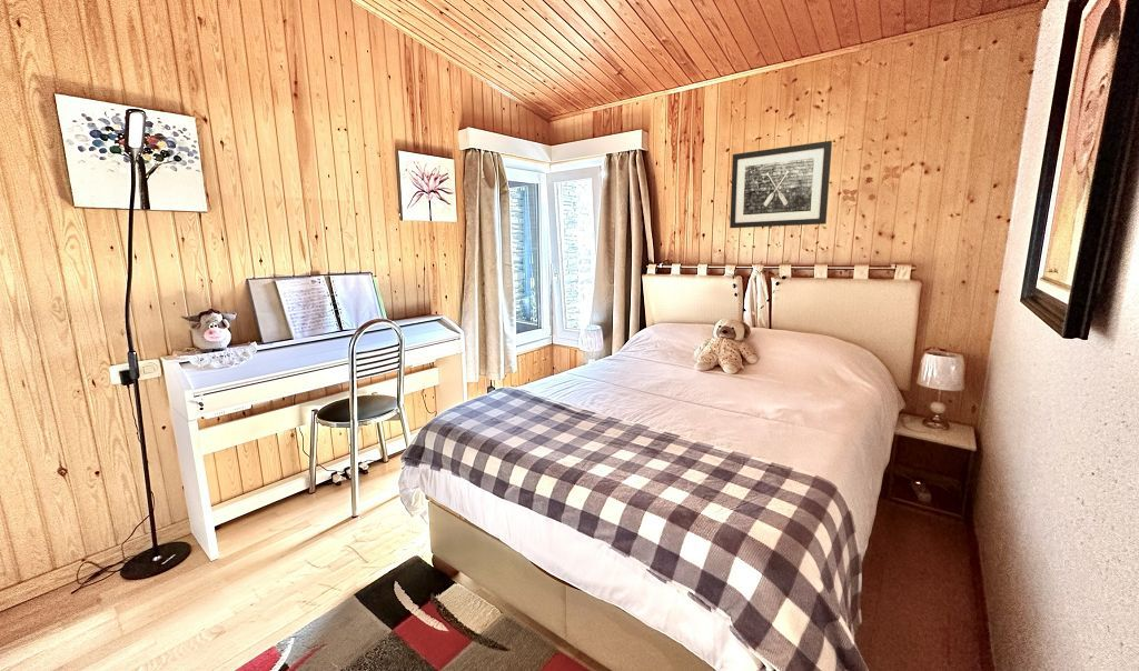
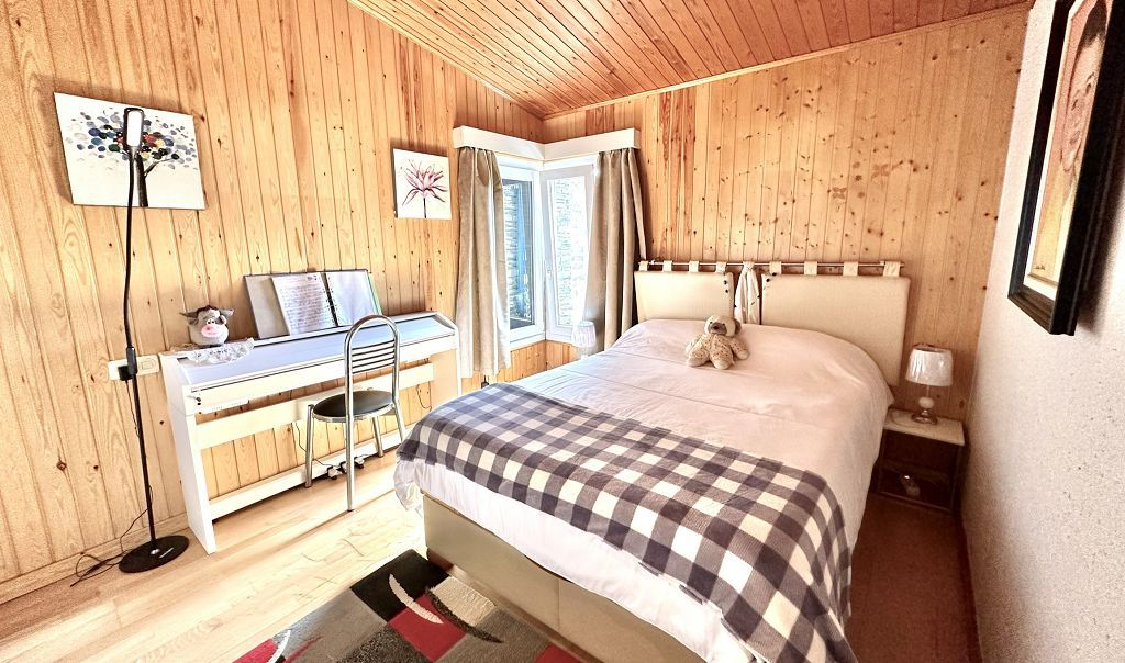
- wall art [729,140,833,229]
